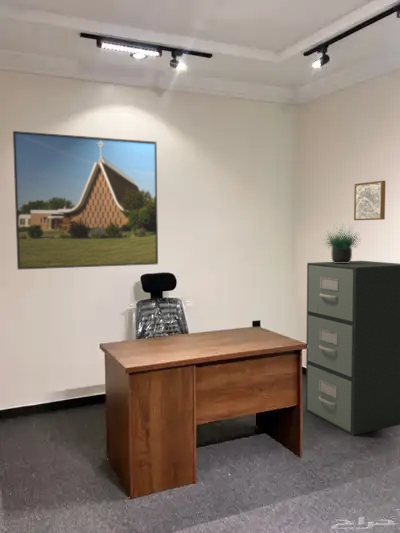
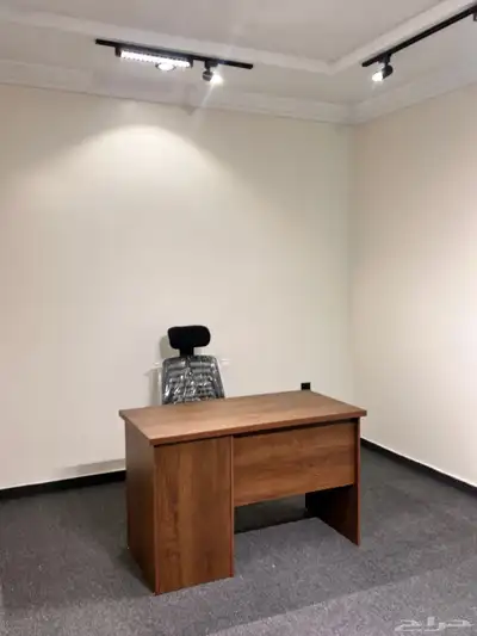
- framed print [12,130,159,271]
- potted plant [321,220,361,263]
- wall art [353,180,386,221]
- filing cabinet [305,260,400,436]
